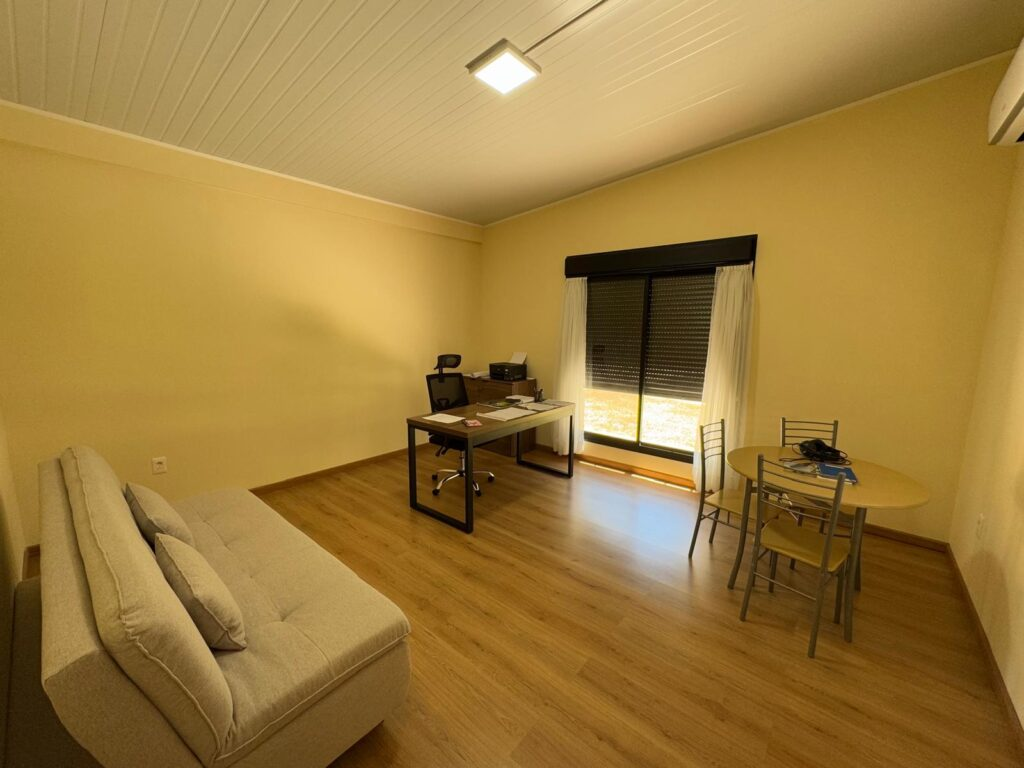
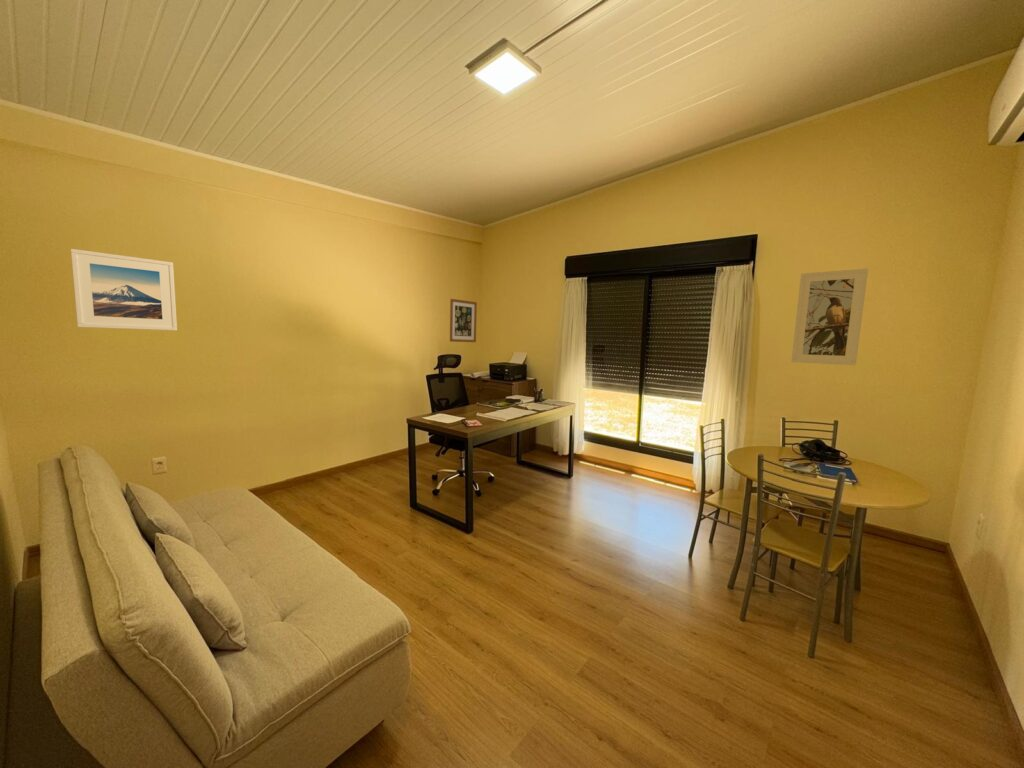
+ wall art [449,298,478,343]
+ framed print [70,248,178,332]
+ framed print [790,268,869,366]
